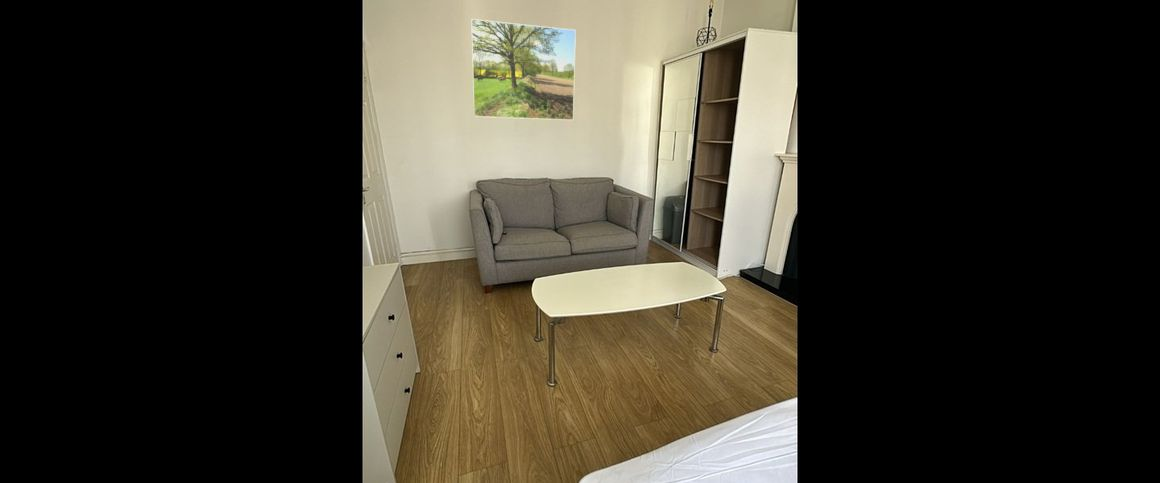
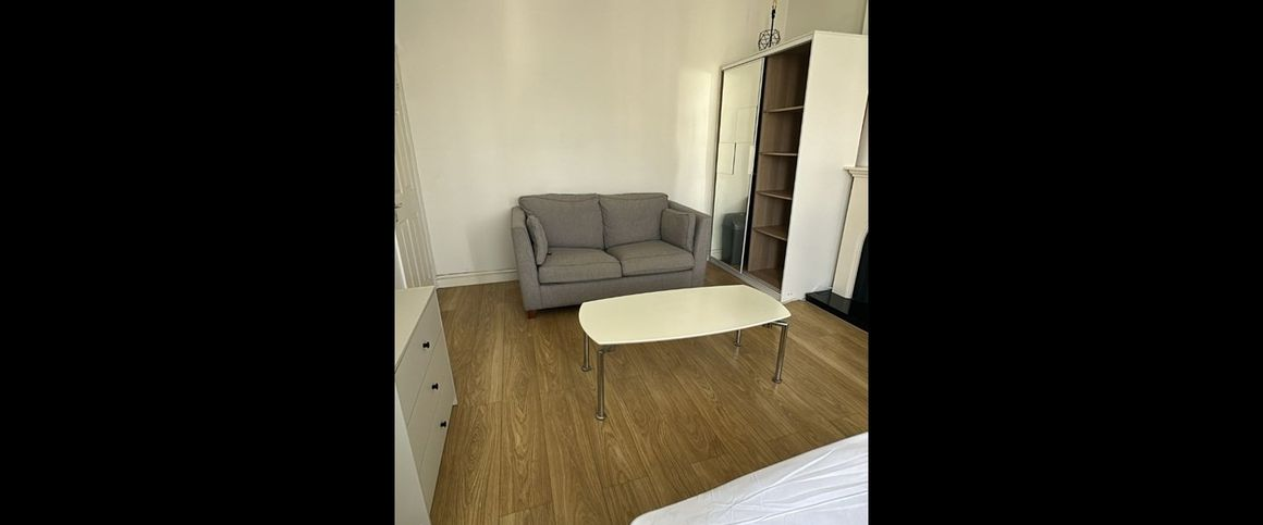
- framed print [470,18,577,121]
